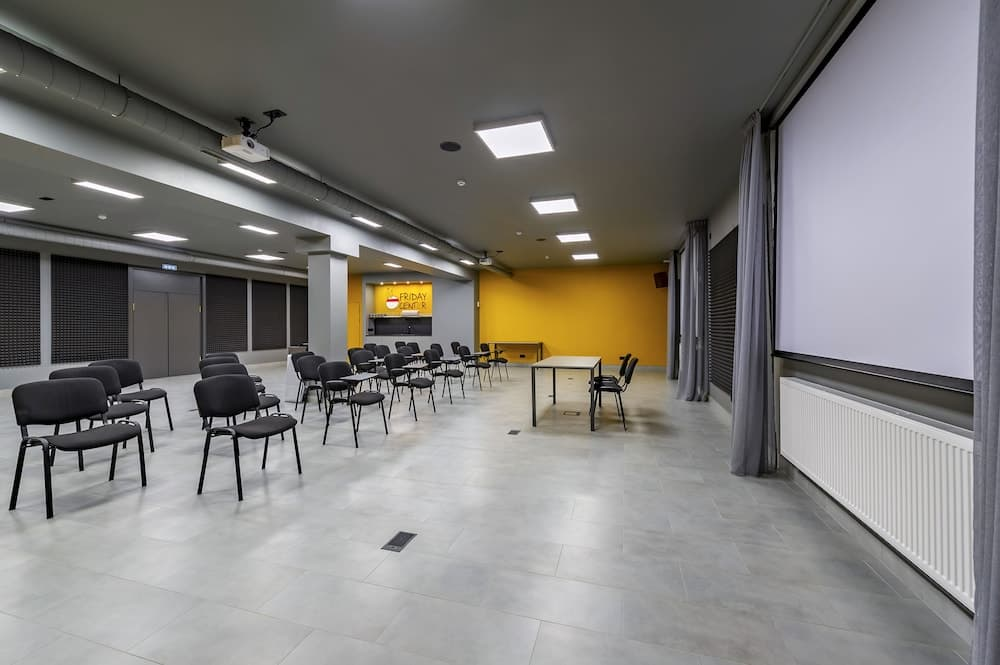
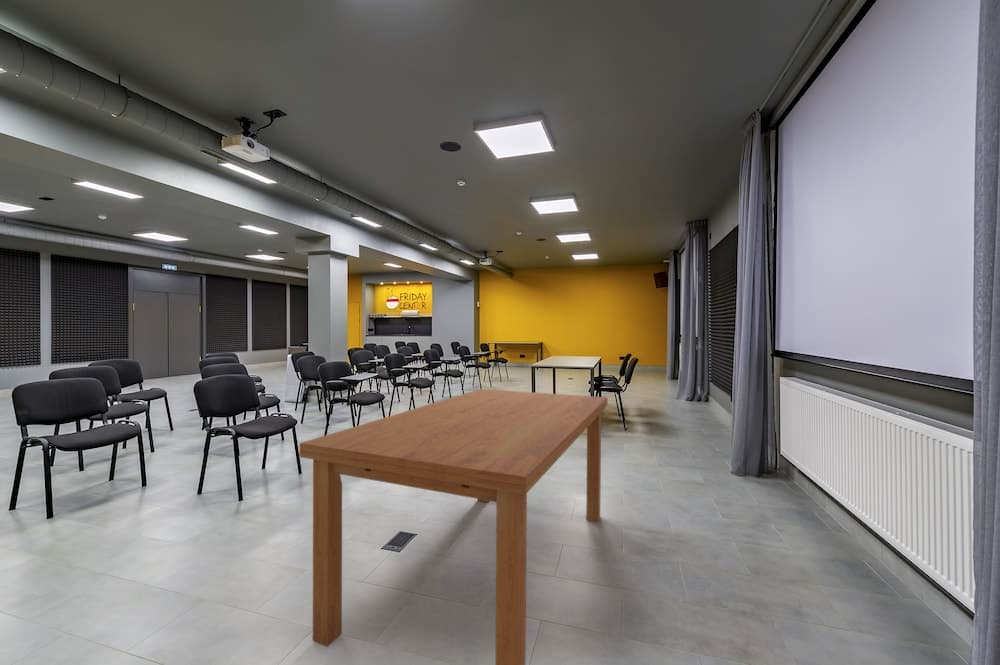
+ dining table [298,388,608,665]
